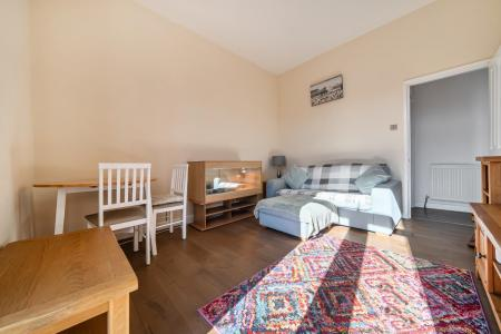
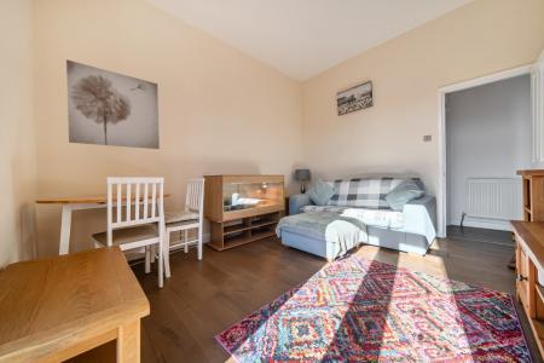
+ wall art [65,59,161,150]
